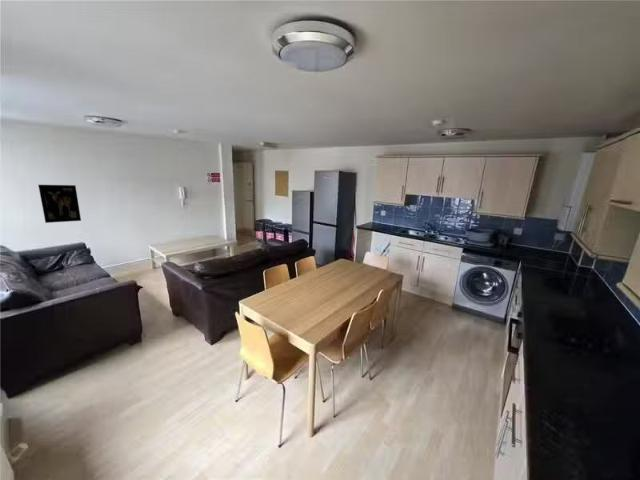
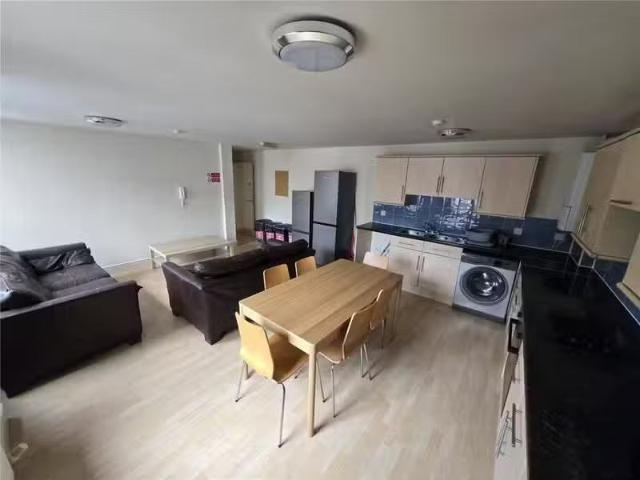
- wall art [37,184,82,224]
